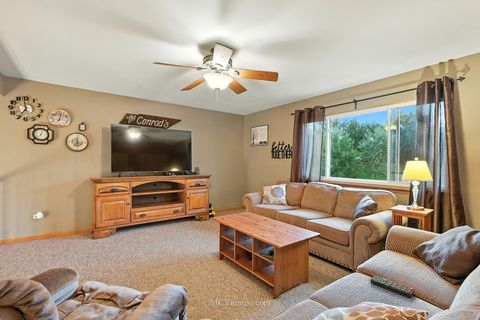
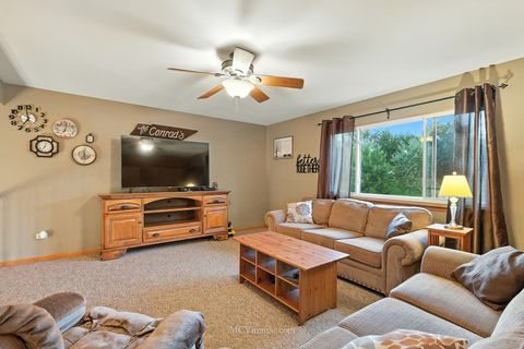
- remote control [370,274,415,299]
